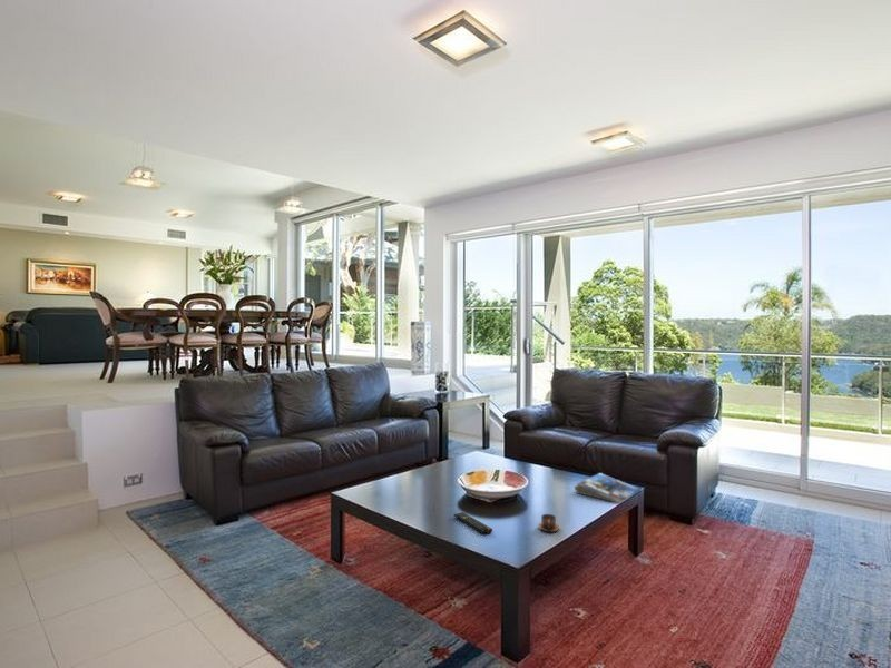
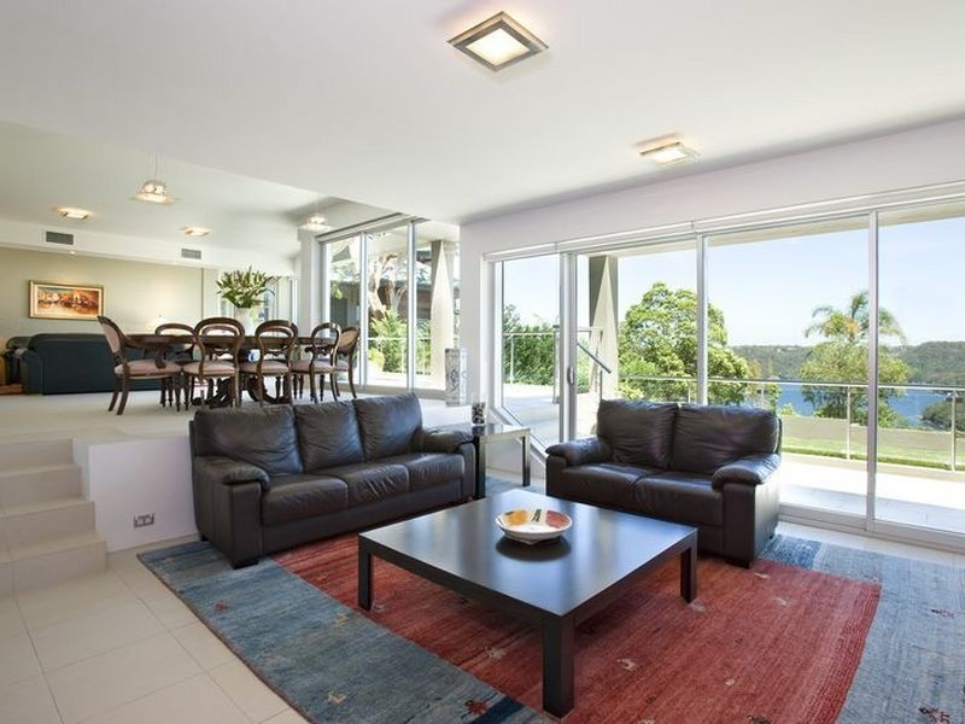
- remote control [452,511,493,536]
- cup [537,513,560,533]
- magazine [572,472,642,504]
